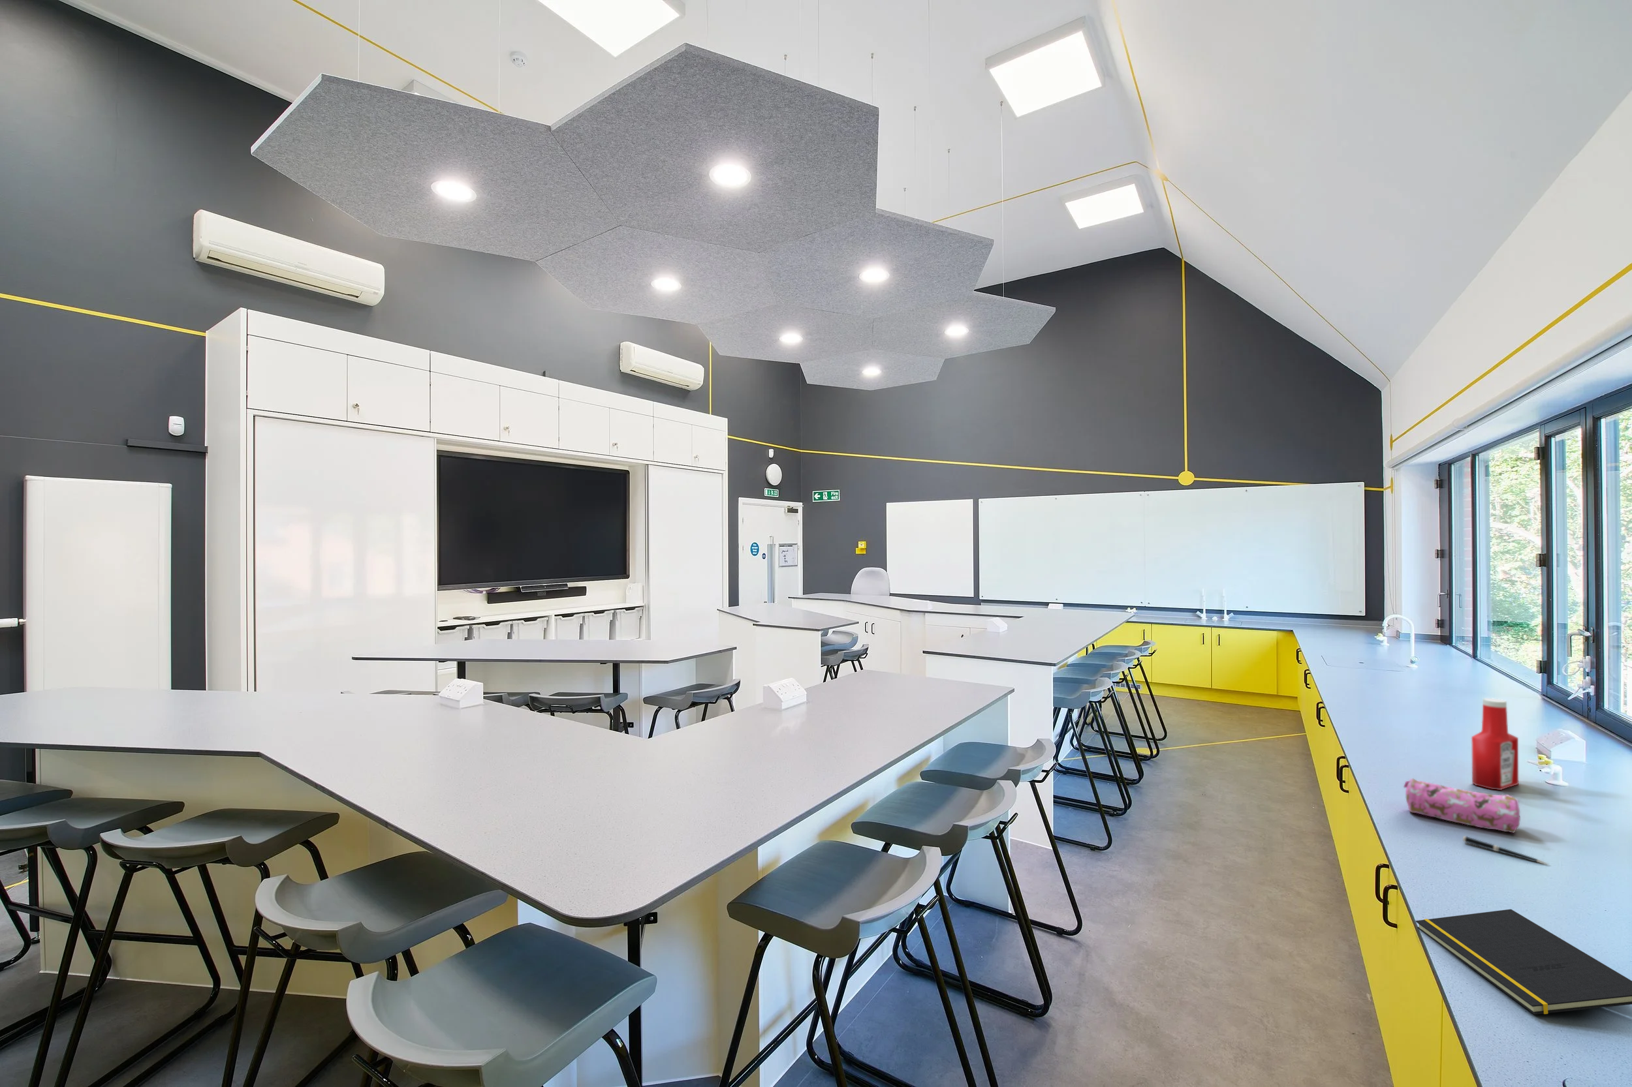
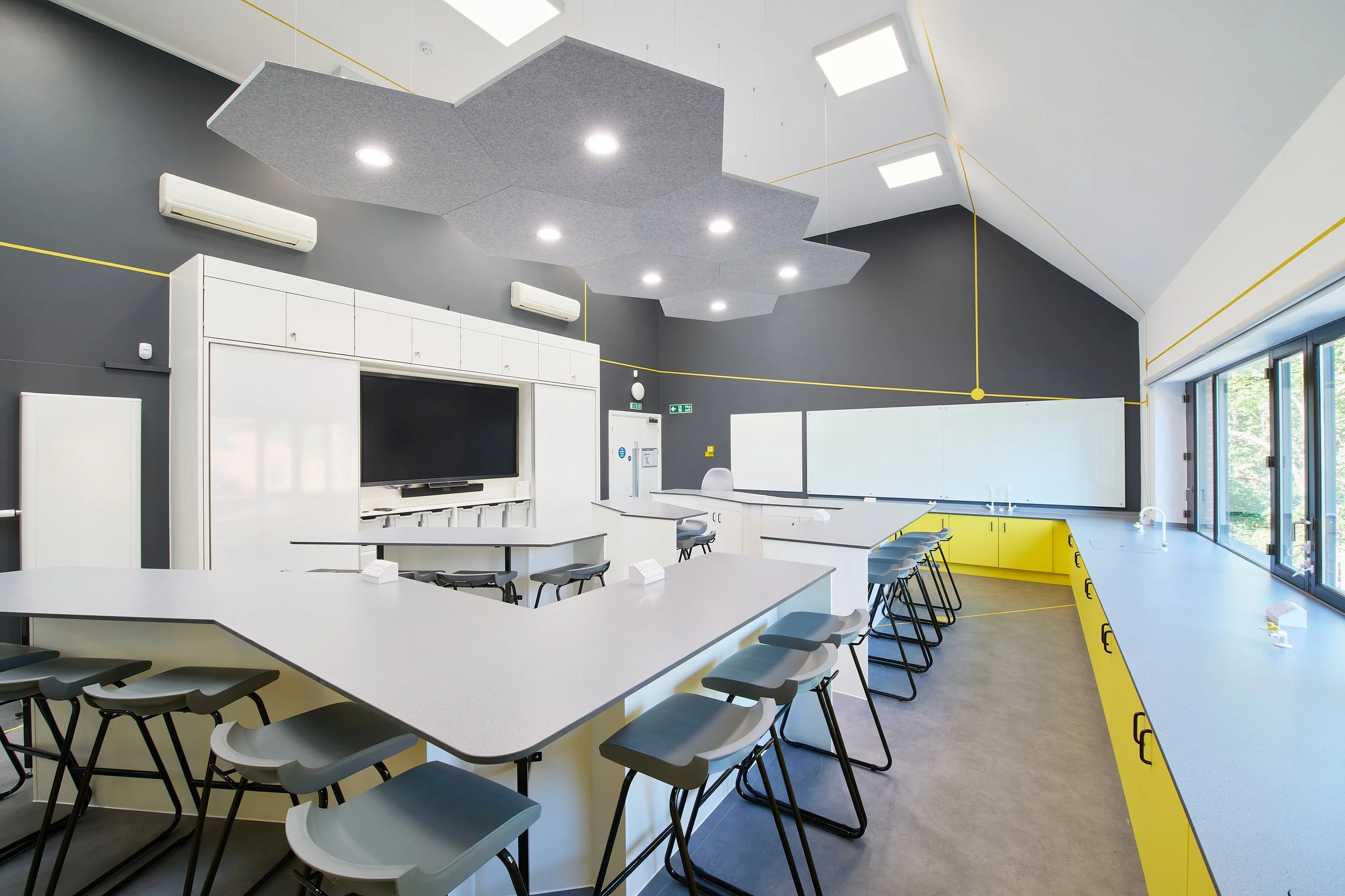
- pencil case [1403,778,1522,833]
- notepad [1415,909,1632,1015]
- pen [1462,835,1549,865]
- soap bottle [1471,698,1519,791]
